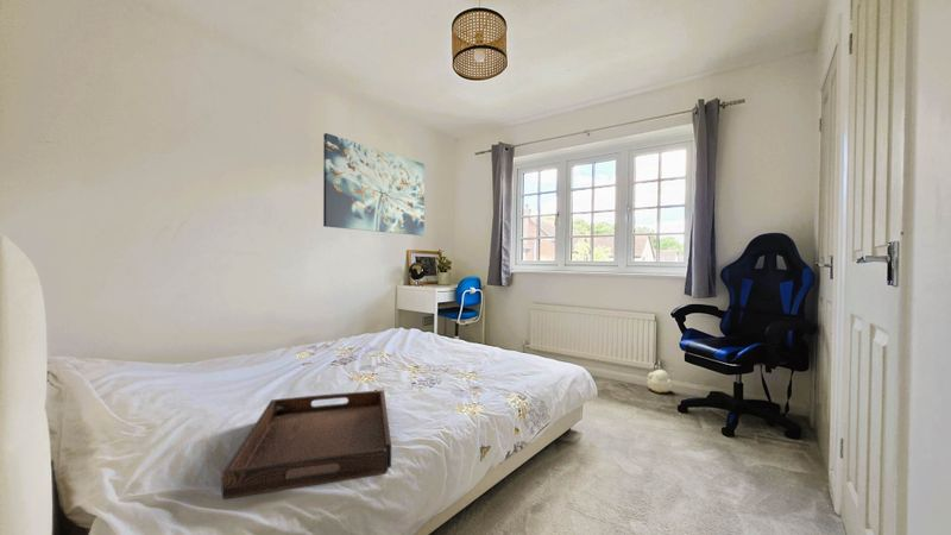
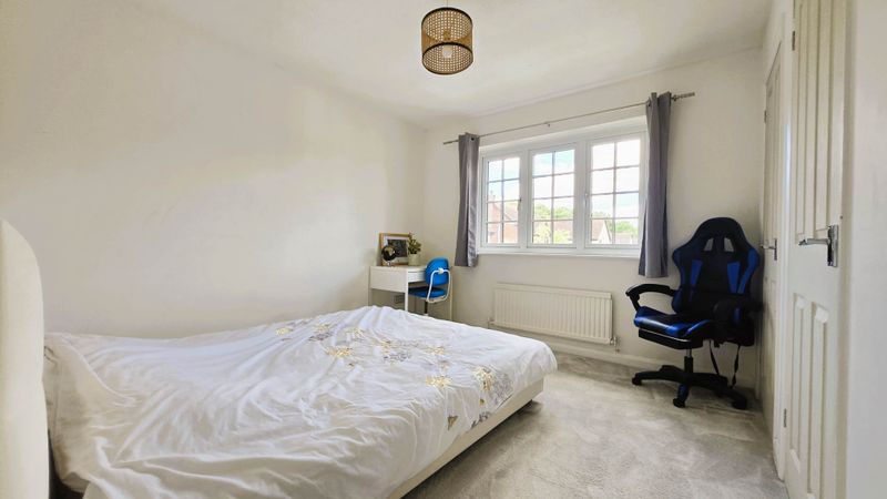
- serving tray [220,389,392,501]
- wall art [322,132,426,237]
- plush toy [645,367,675,394]
